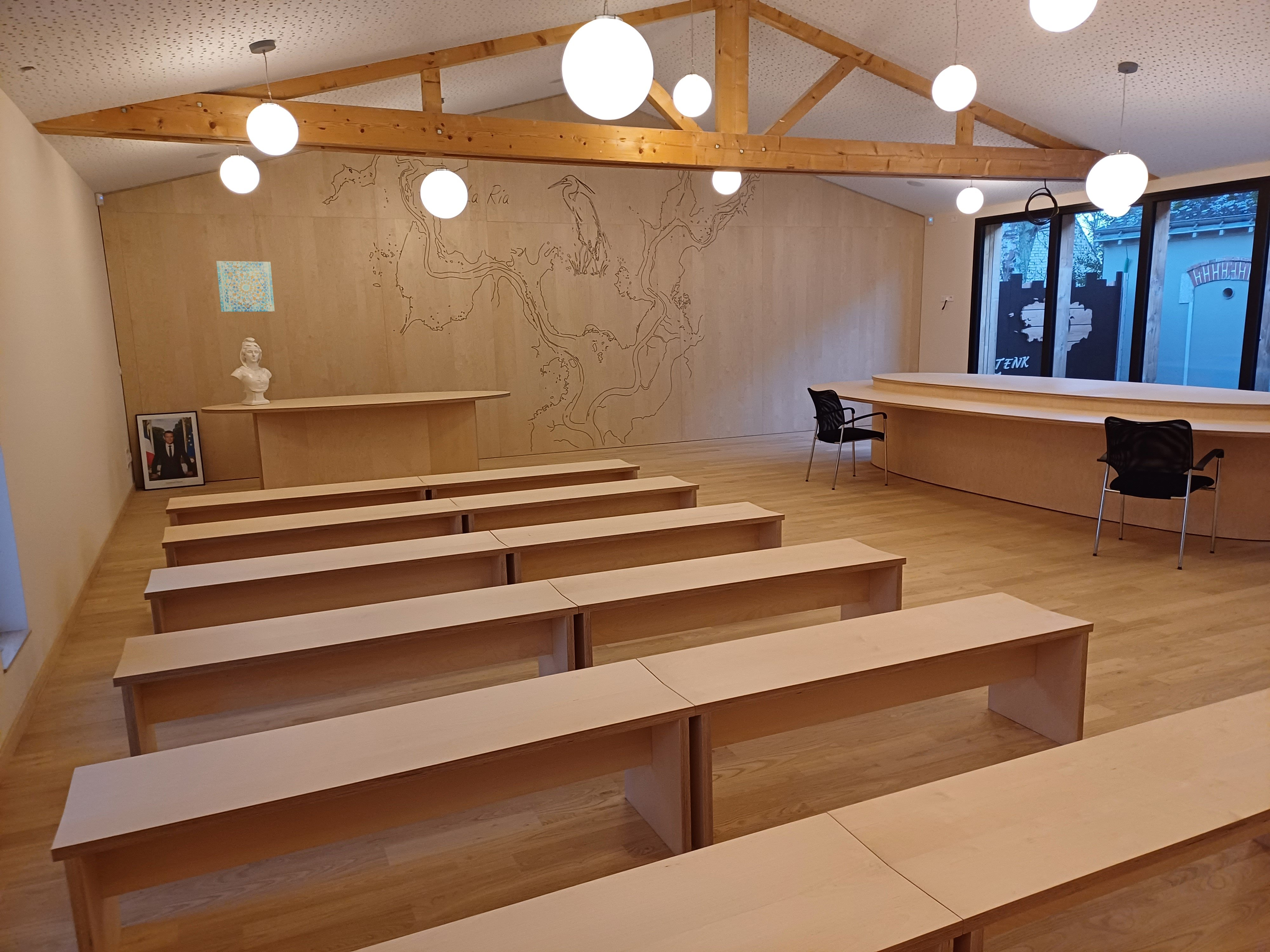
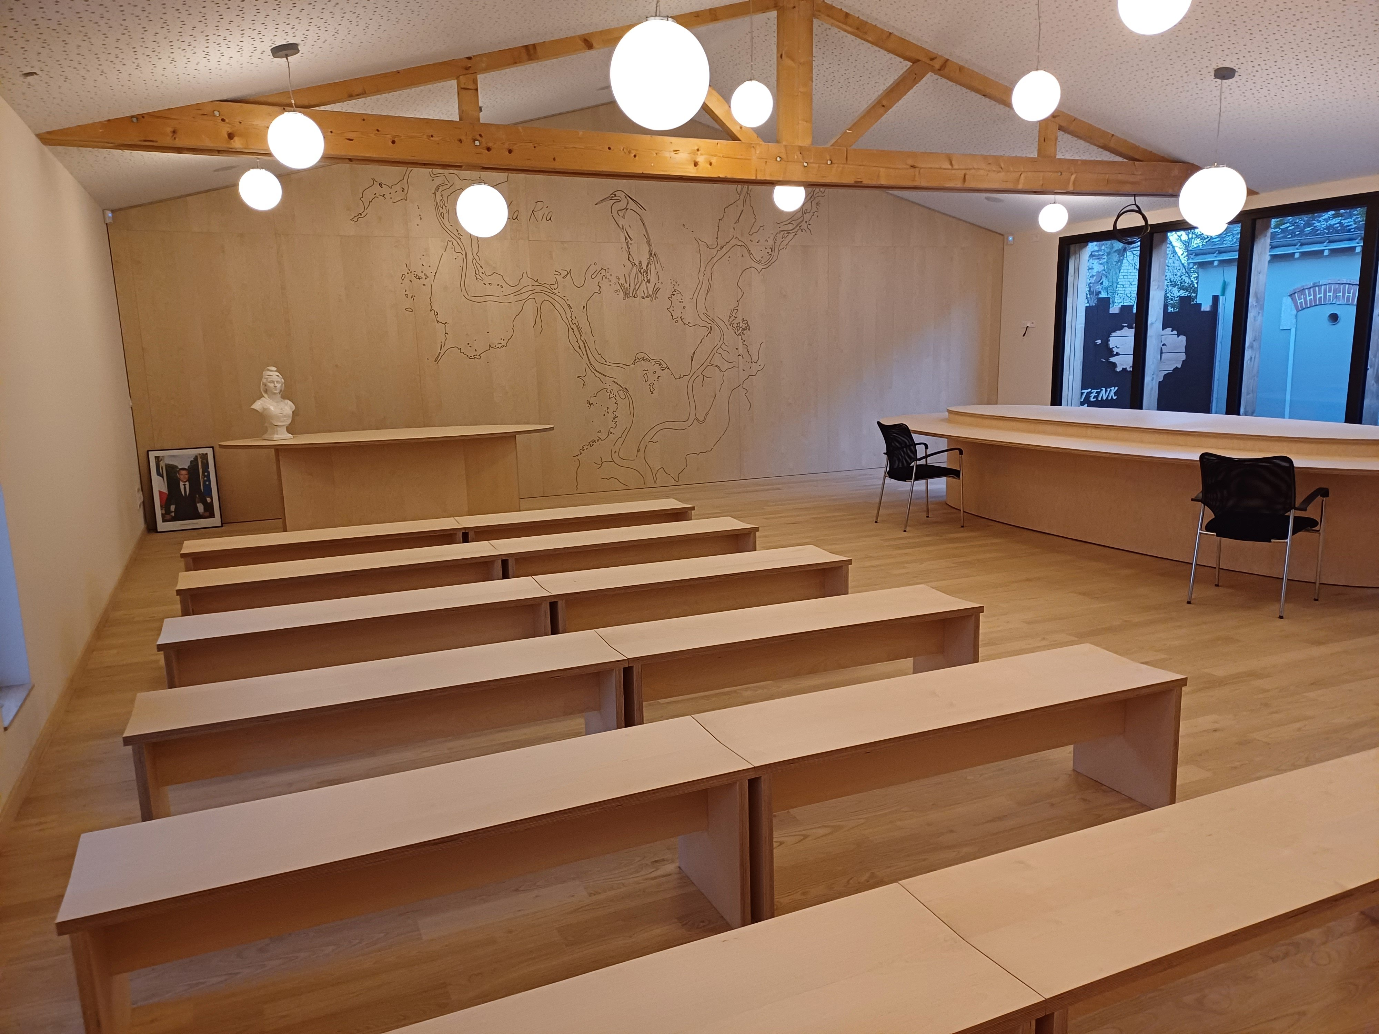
- wall art [216,261,275,312]
